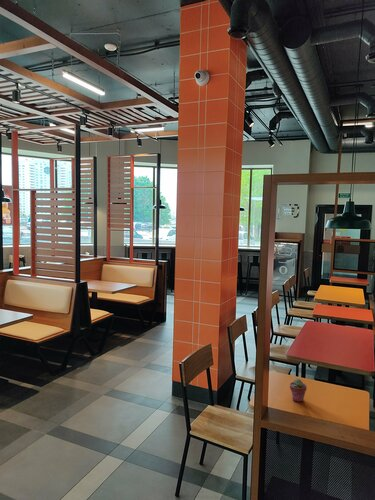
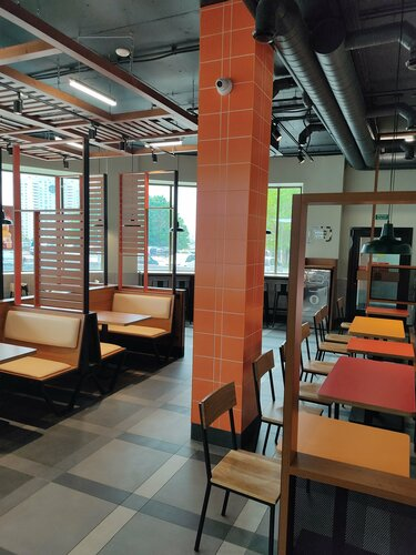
- potted succulent [289,378,308,403]
